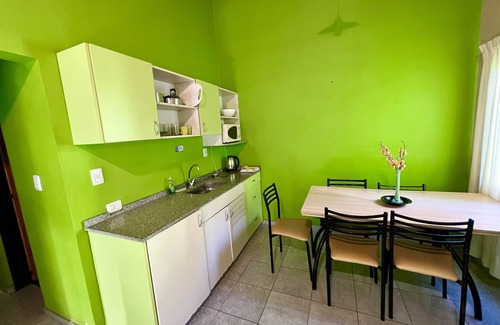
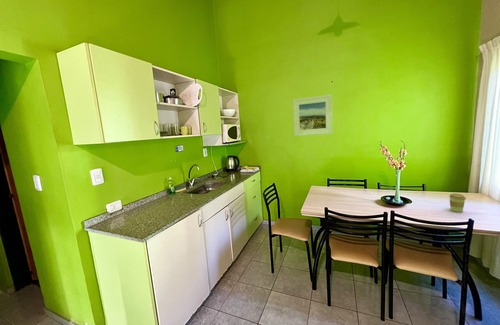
+ coffee cup [448,192,467,213]
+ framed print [292,94,333,137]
